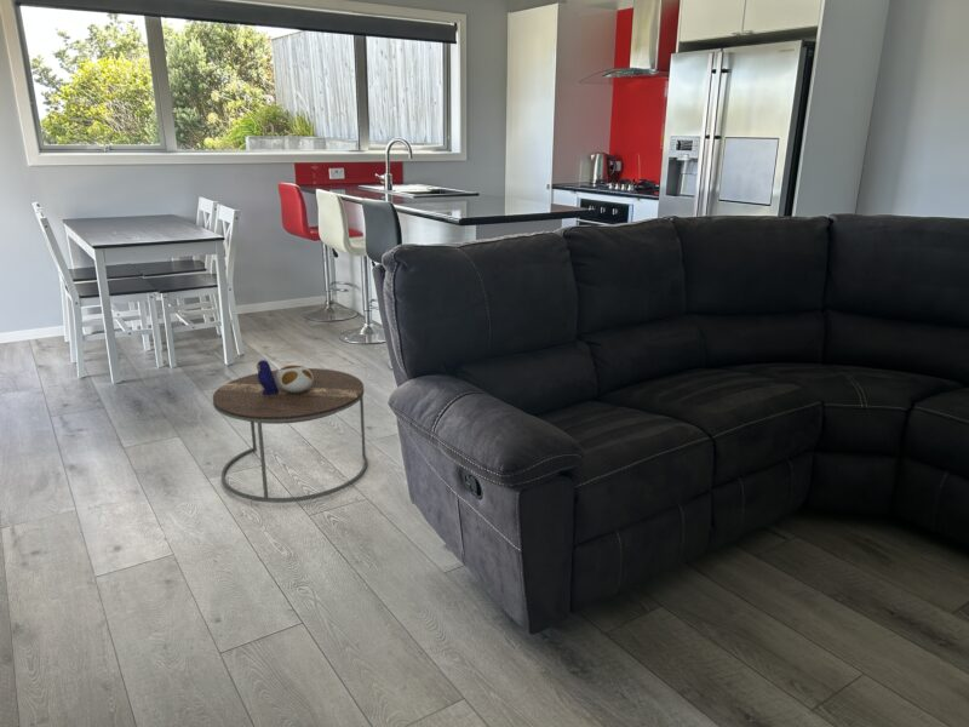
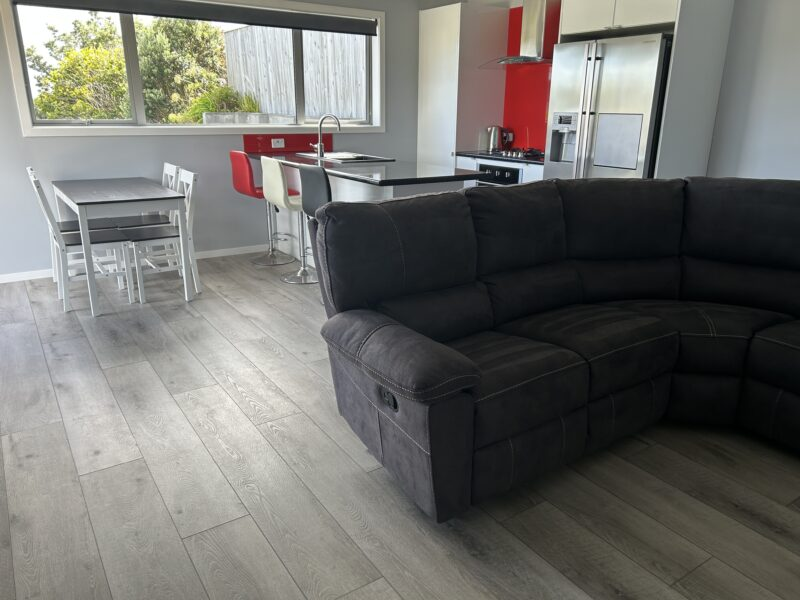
- side table [212,359,368,503]
